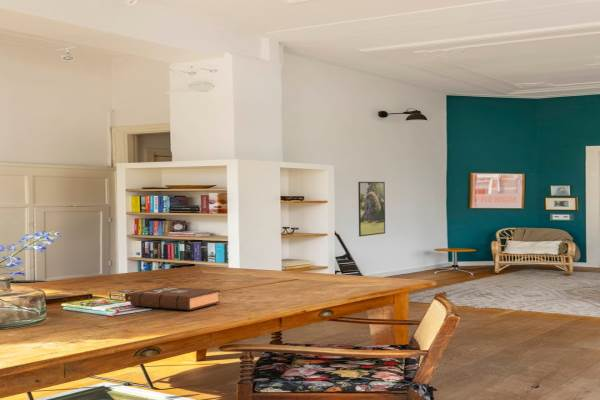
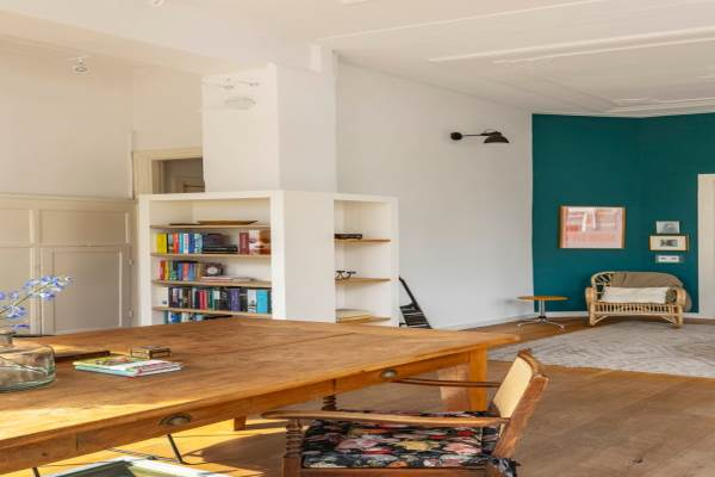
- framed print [357,181,386,237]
- book [129,286,221,311]
